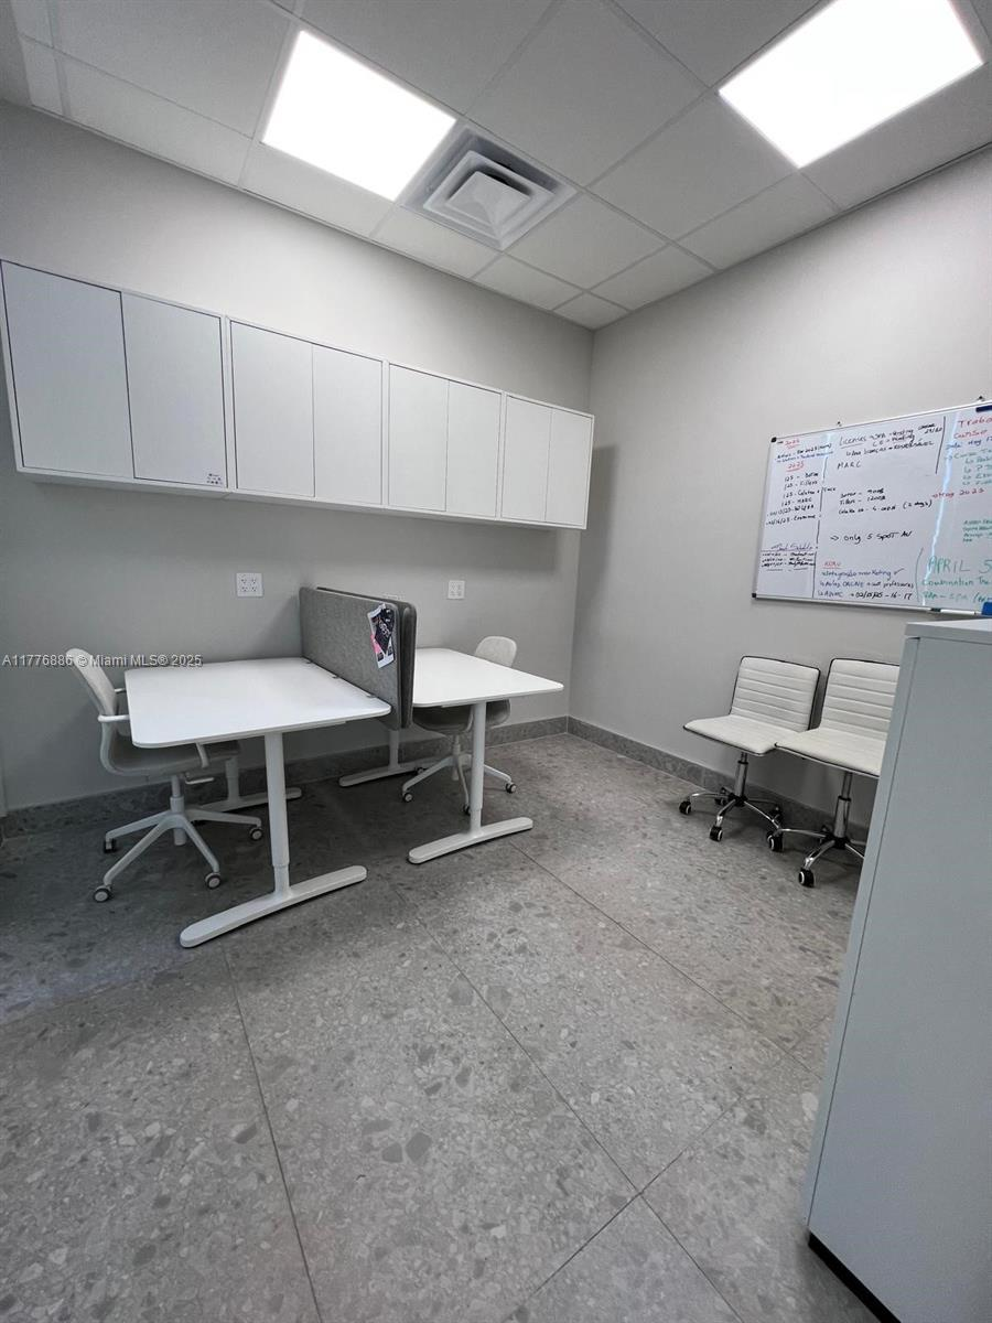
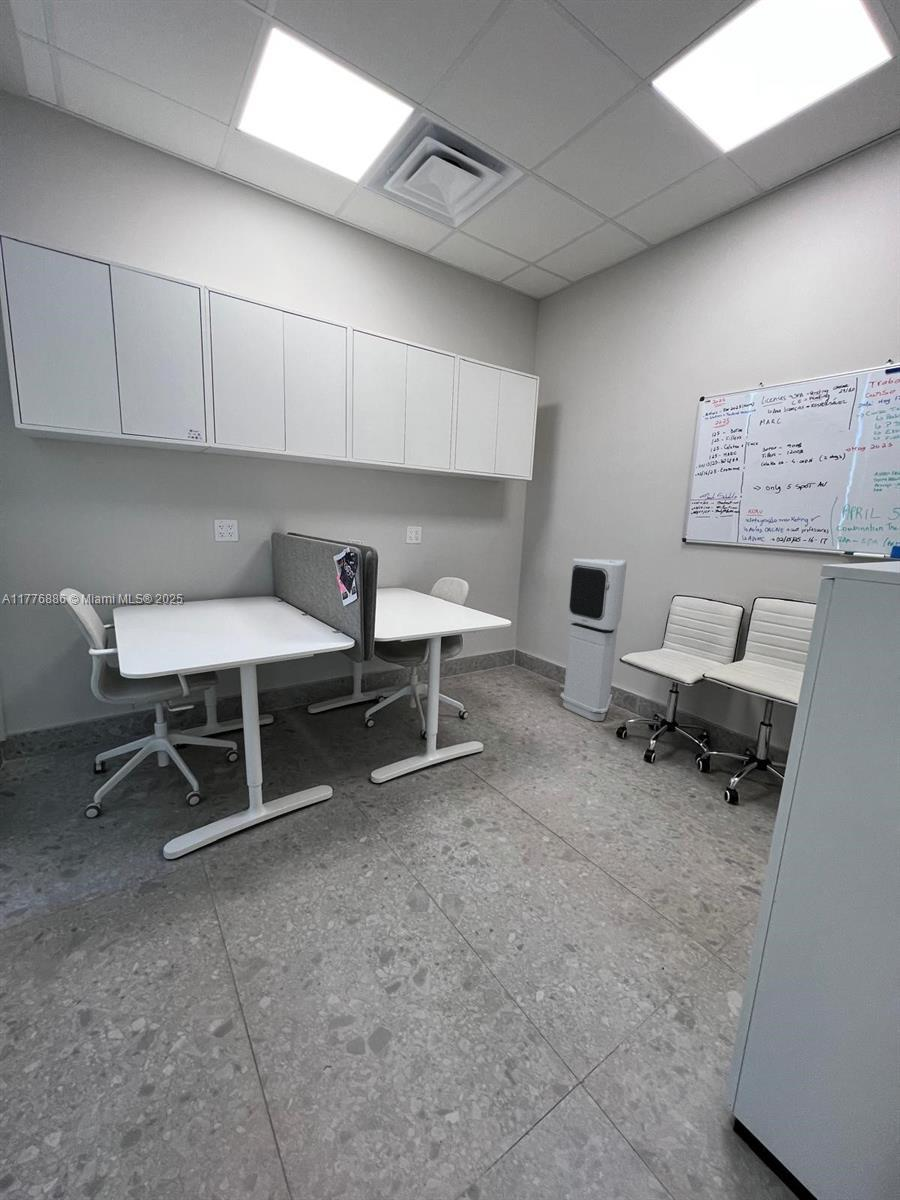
+ air purifier [559,557,628,722]
